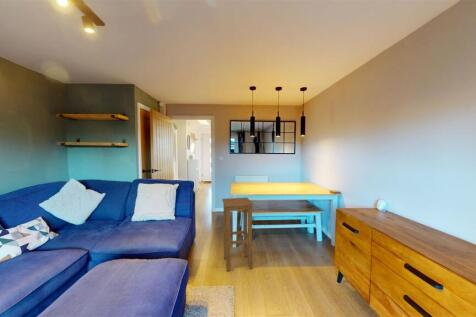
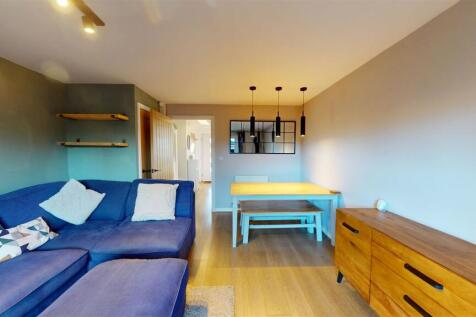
- stool [221,197,255,273]
